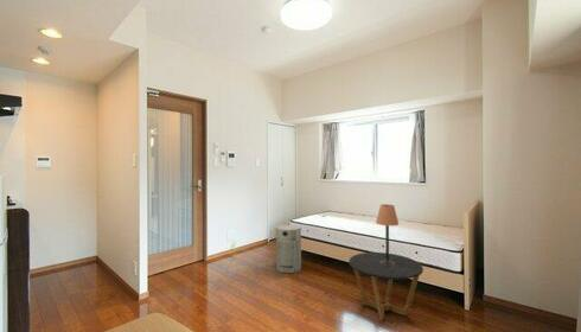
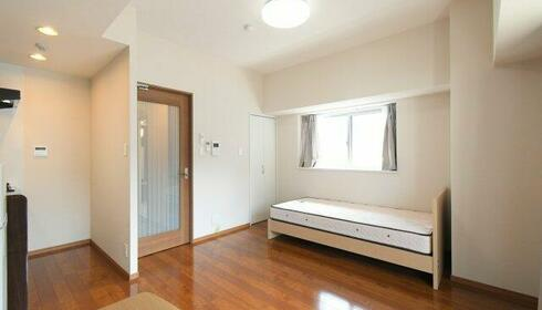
- table lamp [375,203,400,266]
- fan [275,223,302,274]
- side table [347,251,424,321]
